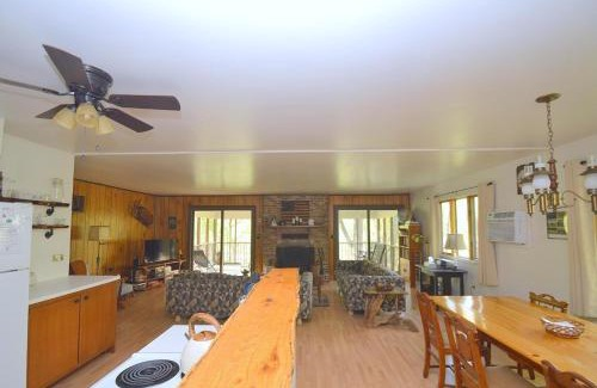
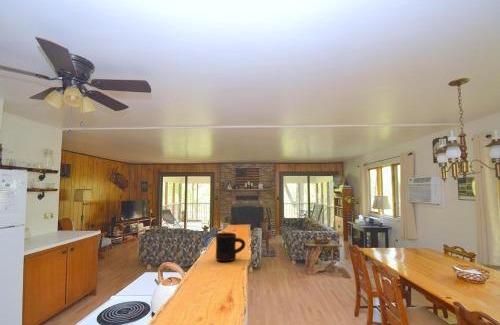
+ mug [215,232,247,262]
